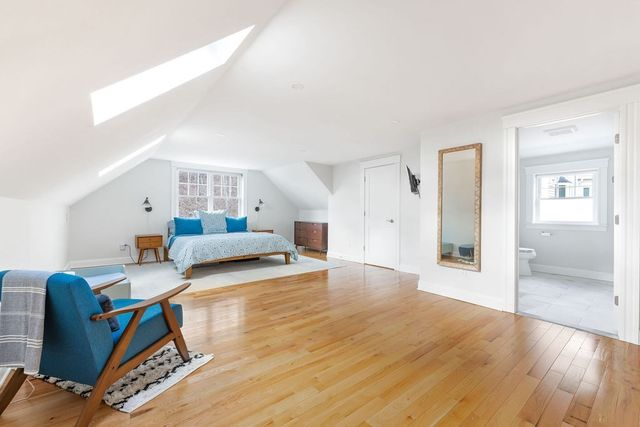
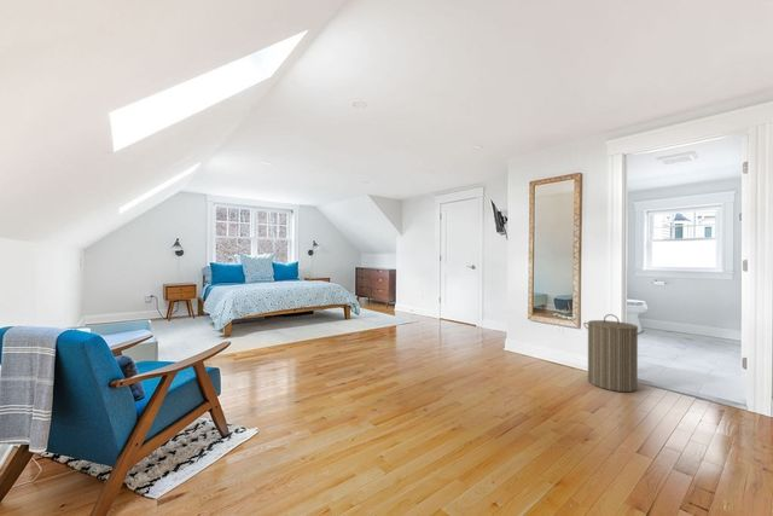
+ laundry hamper [582,313,645,393]
